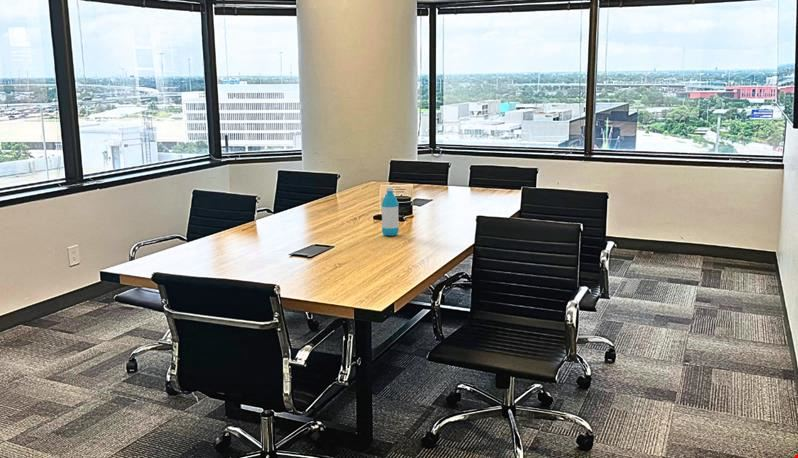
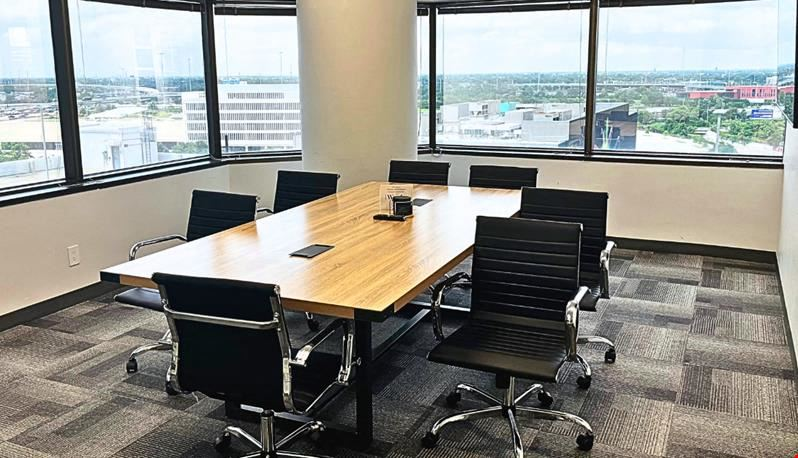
- water bottle [381,186,400,237]
